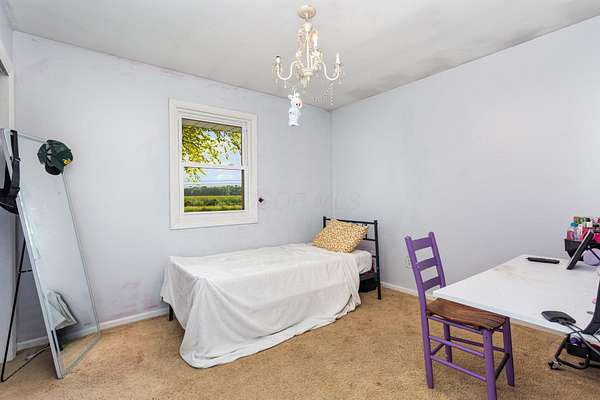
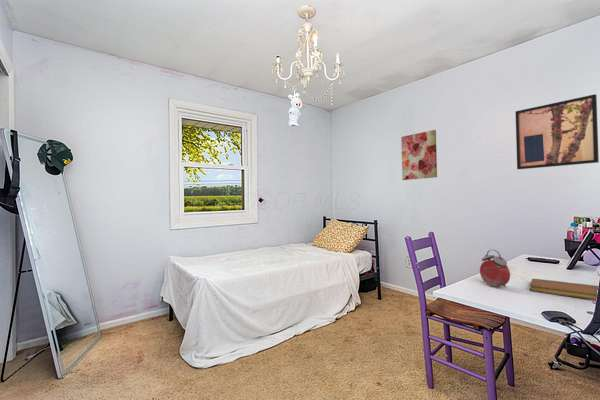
+ notebook [529,278,599,301]
+ alarm clock [479,249,511,288]
+ wall art [514,93,600,170]
+ wall art [400,129,438,181]
